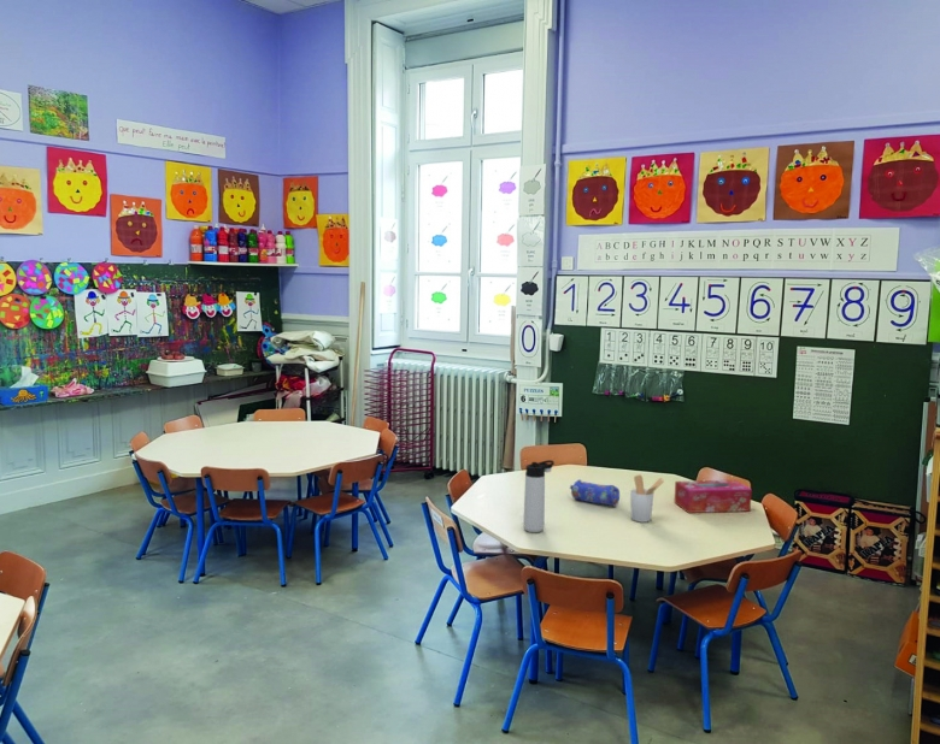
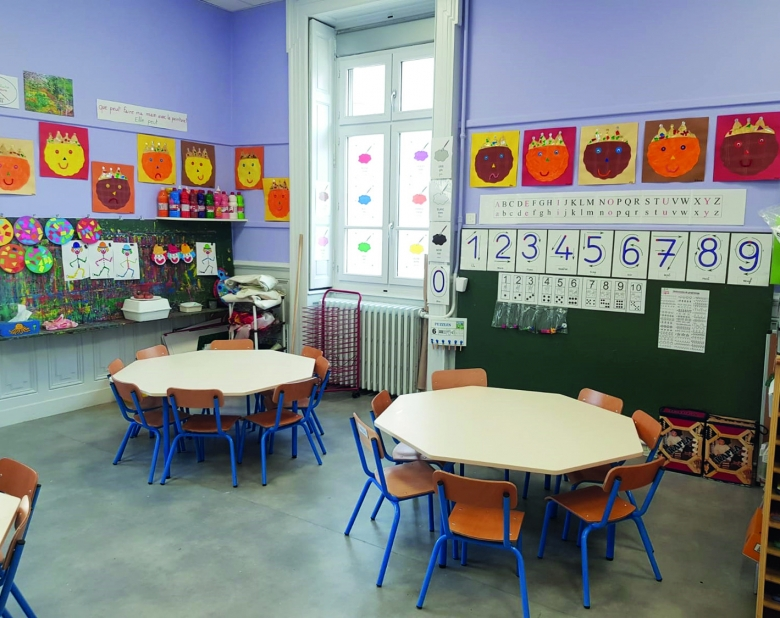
- thermos bottle [522,459,556,533]
- utensil holder [629,473,665,524]
- tissue box [674,479,753,514]
- pencil case [569,478,621,507]
